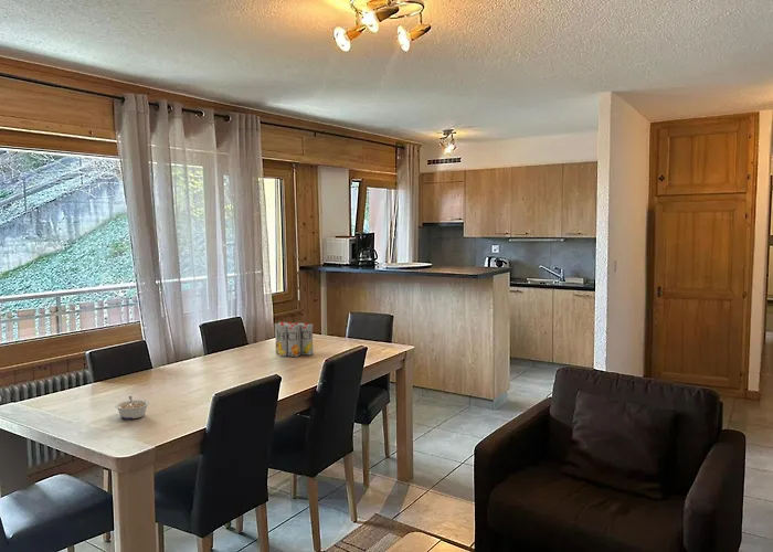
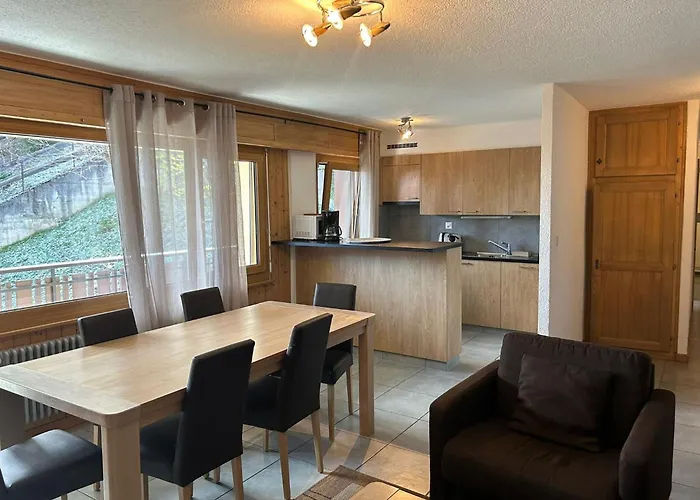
- juice carton [274,321,315,358]
- legume [114,395,150,420]
